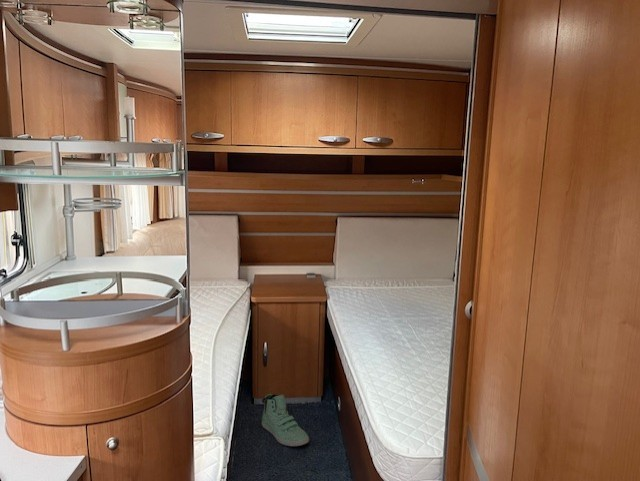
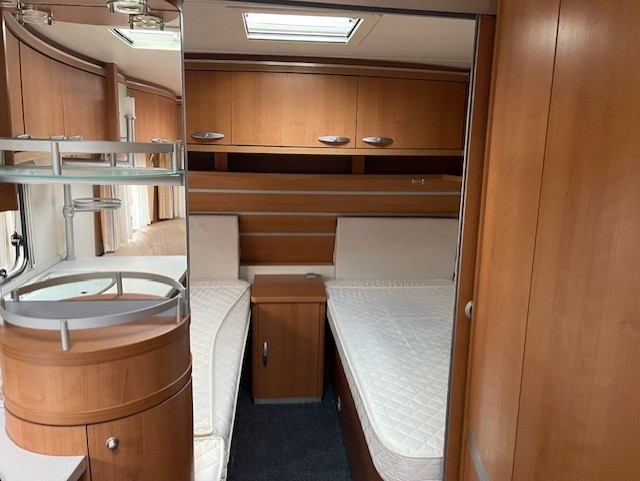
- sneaker [261,393,310,447]
